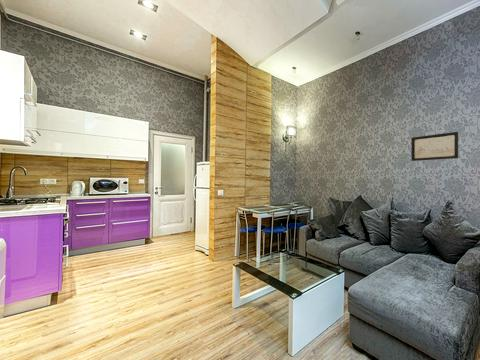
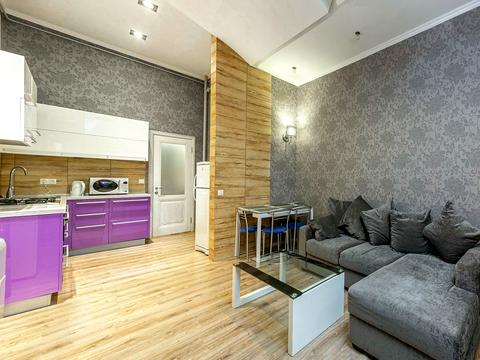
- wall art [410,131,459,162]
